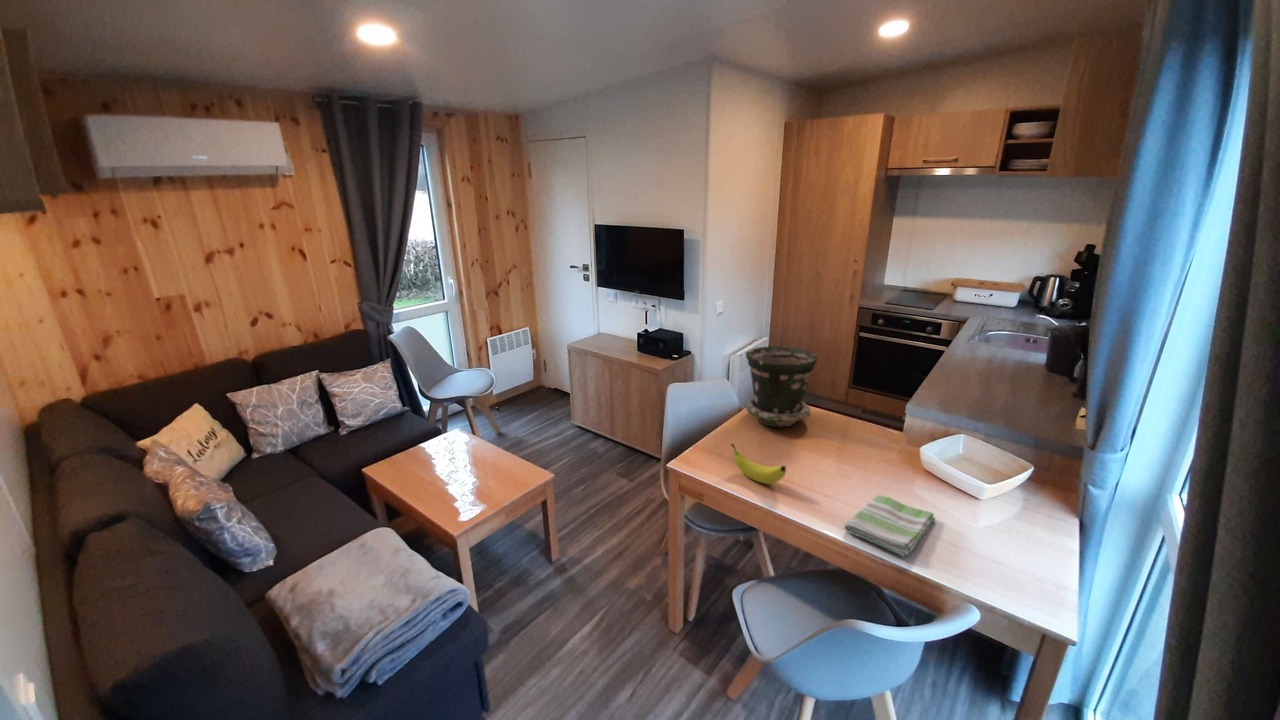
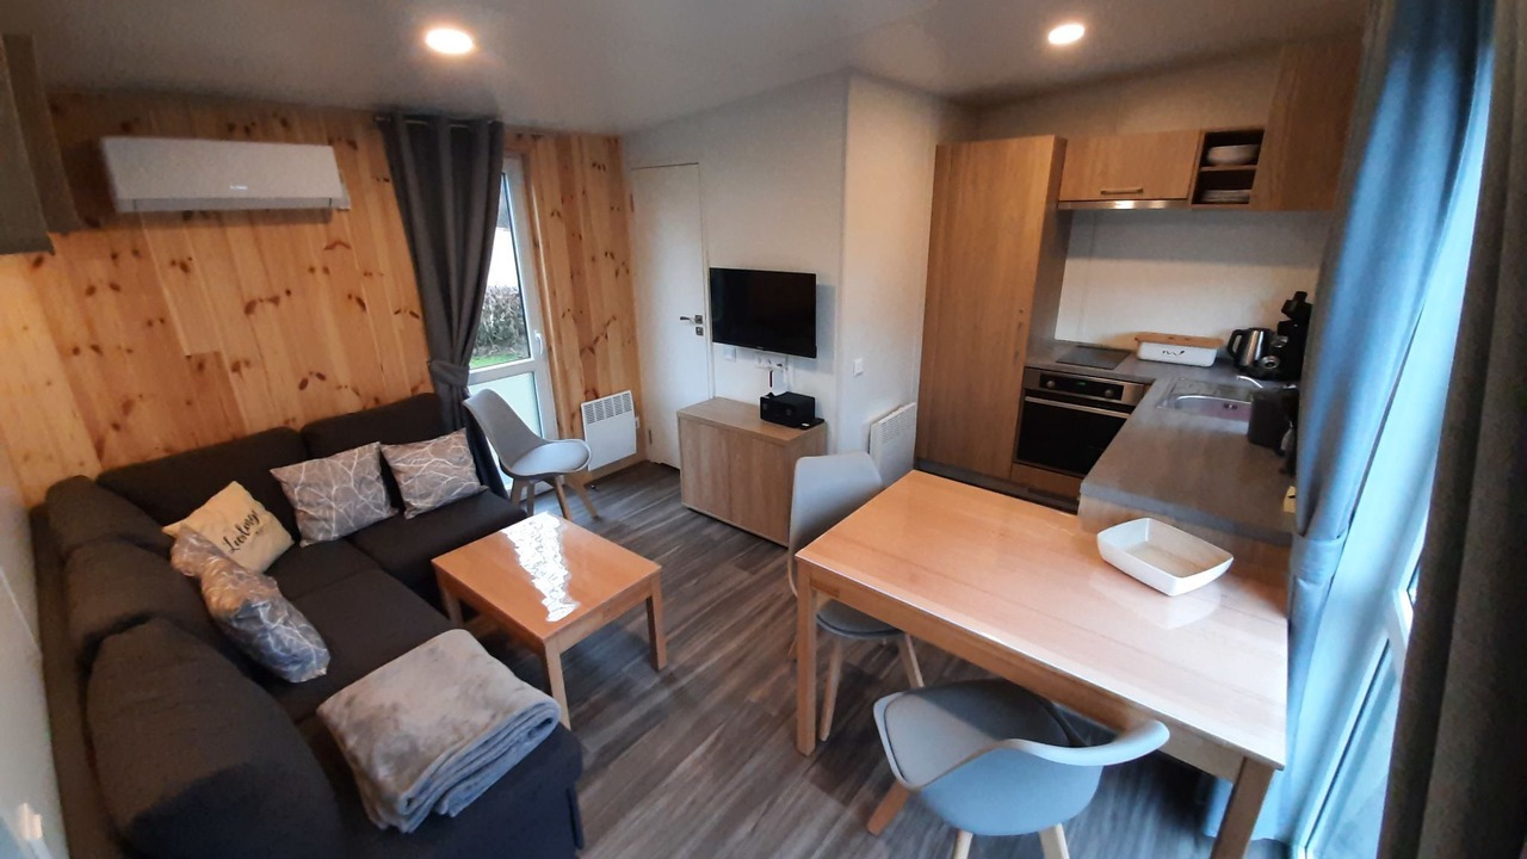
- dish towel [843,494,936,558]
- flower pot [744,345,819,428]
- fruit [730,443,787,485]
